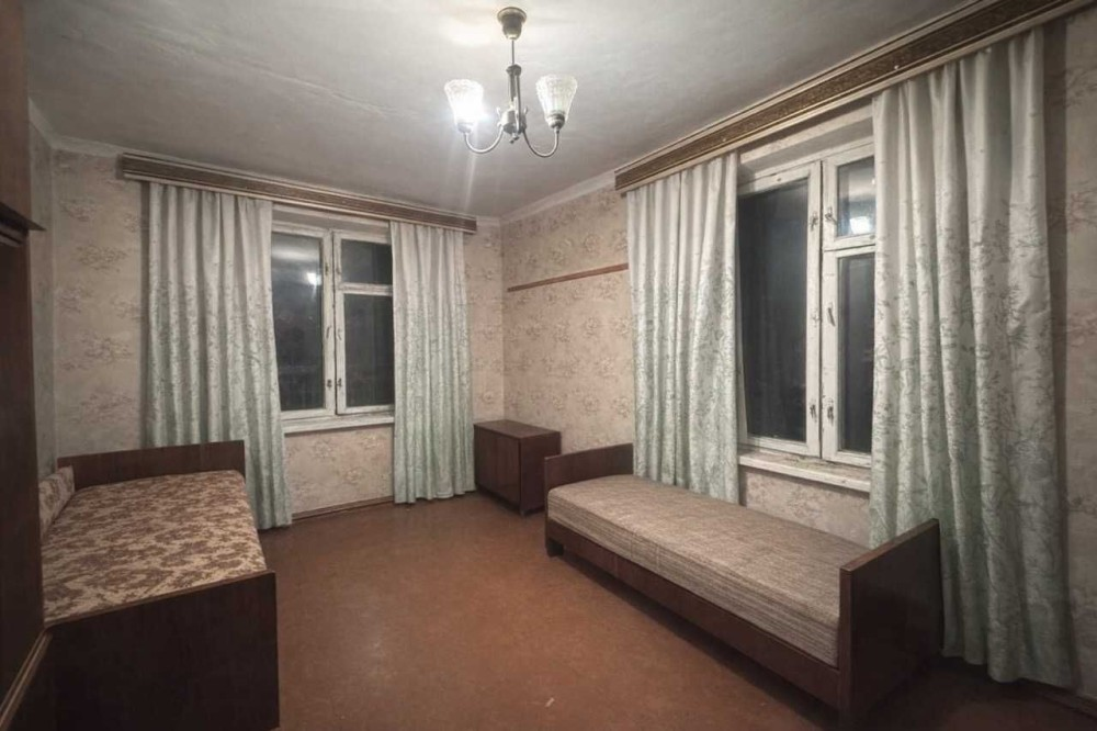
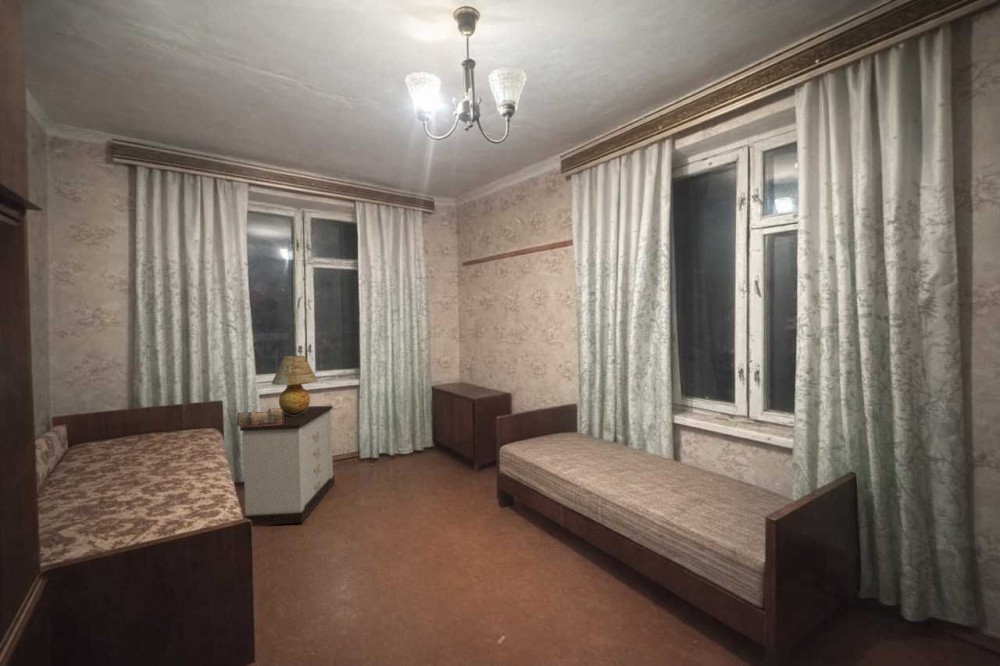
+ nightstand [239,404,336,527]
+ table lamp [271,355,319,415]
+ book [236,407,283,428]
